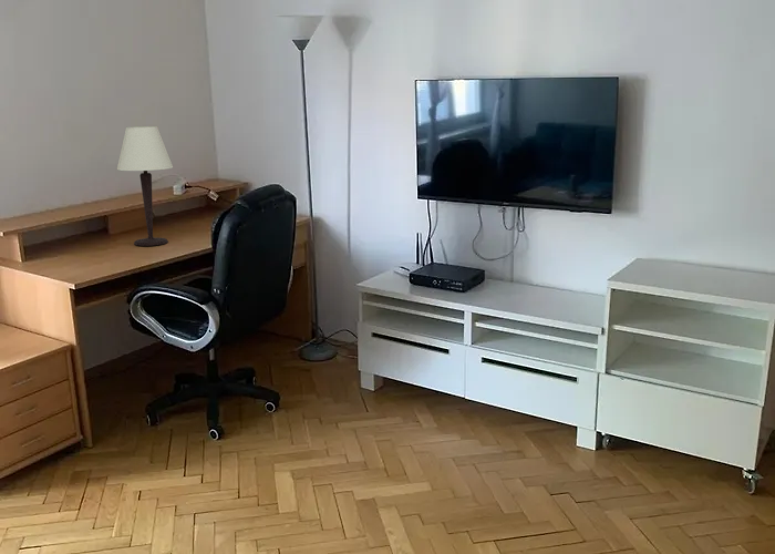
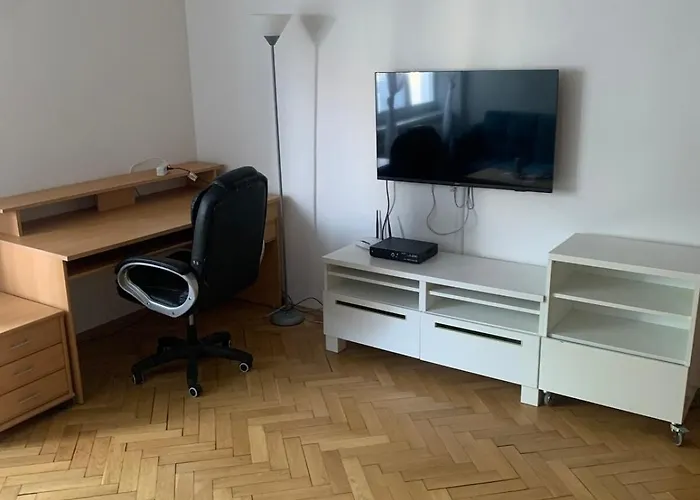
- table lamp [116,125,174,247]
